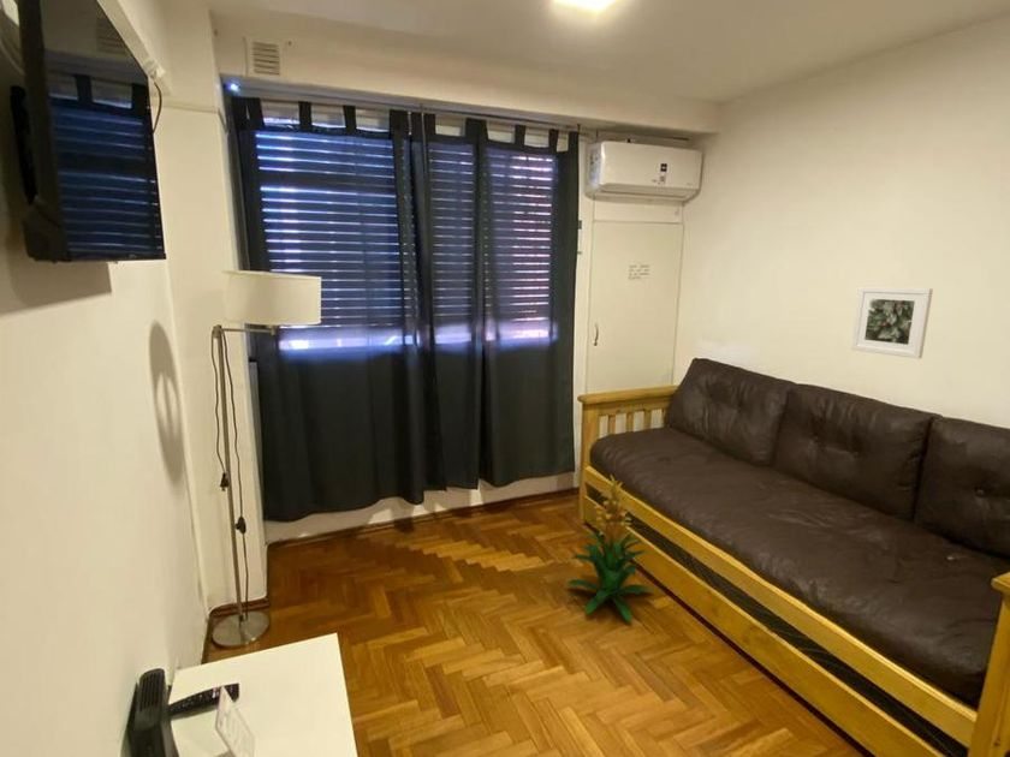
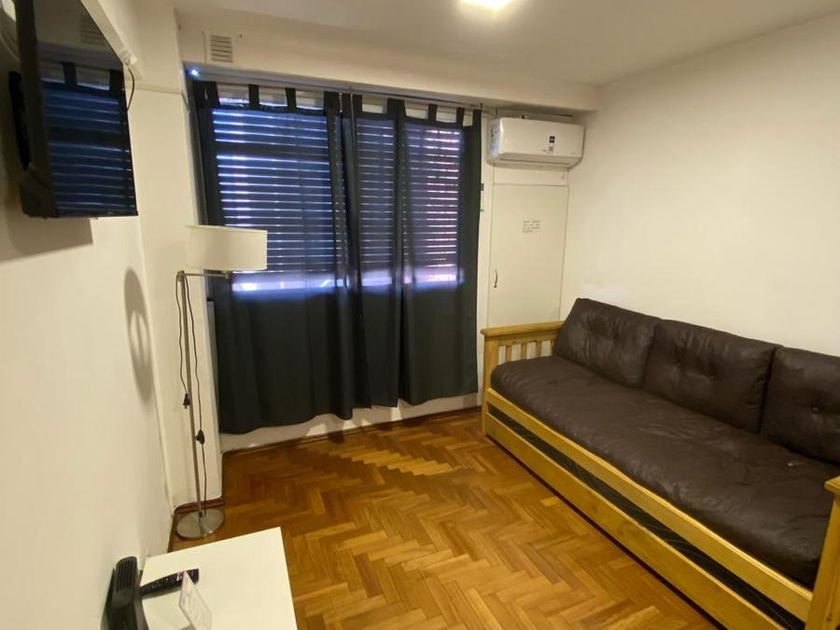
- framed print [850,285,934,359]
- indoor plant [565,473,654,624]
